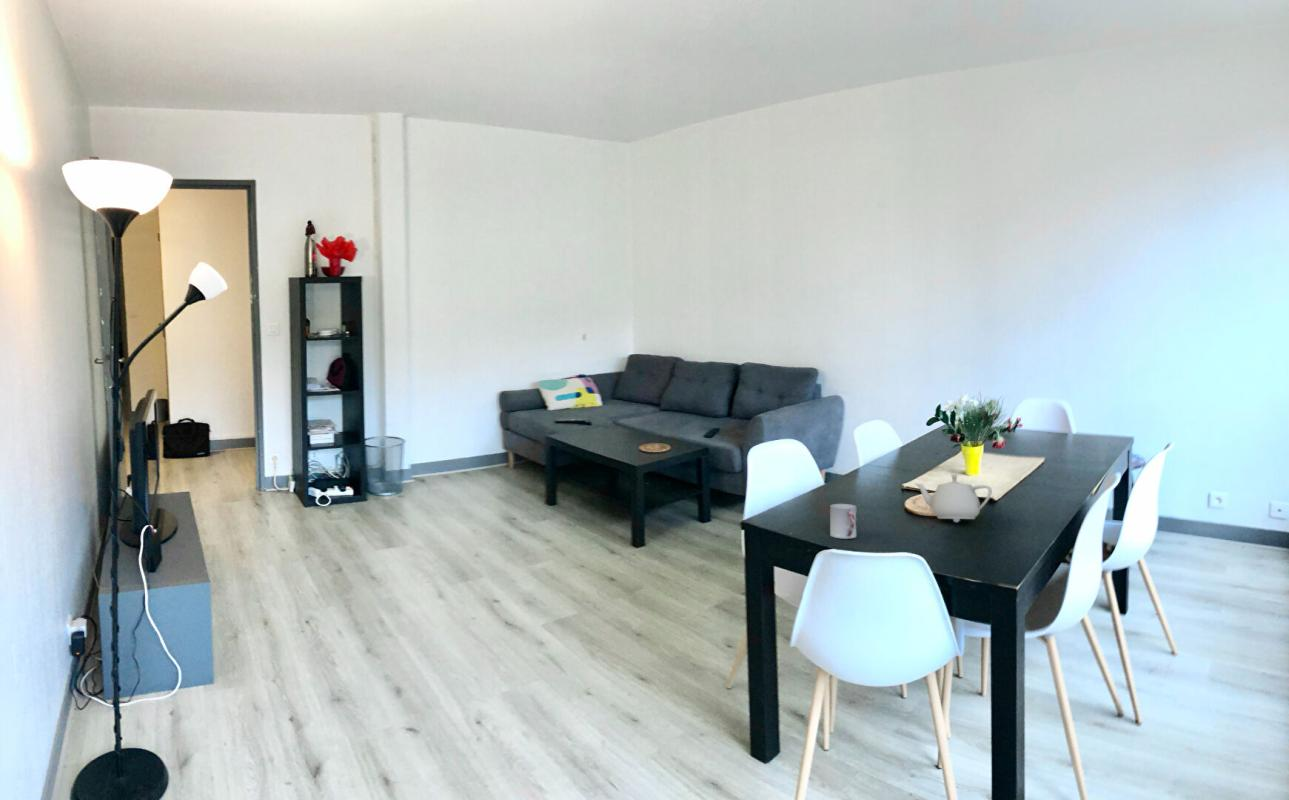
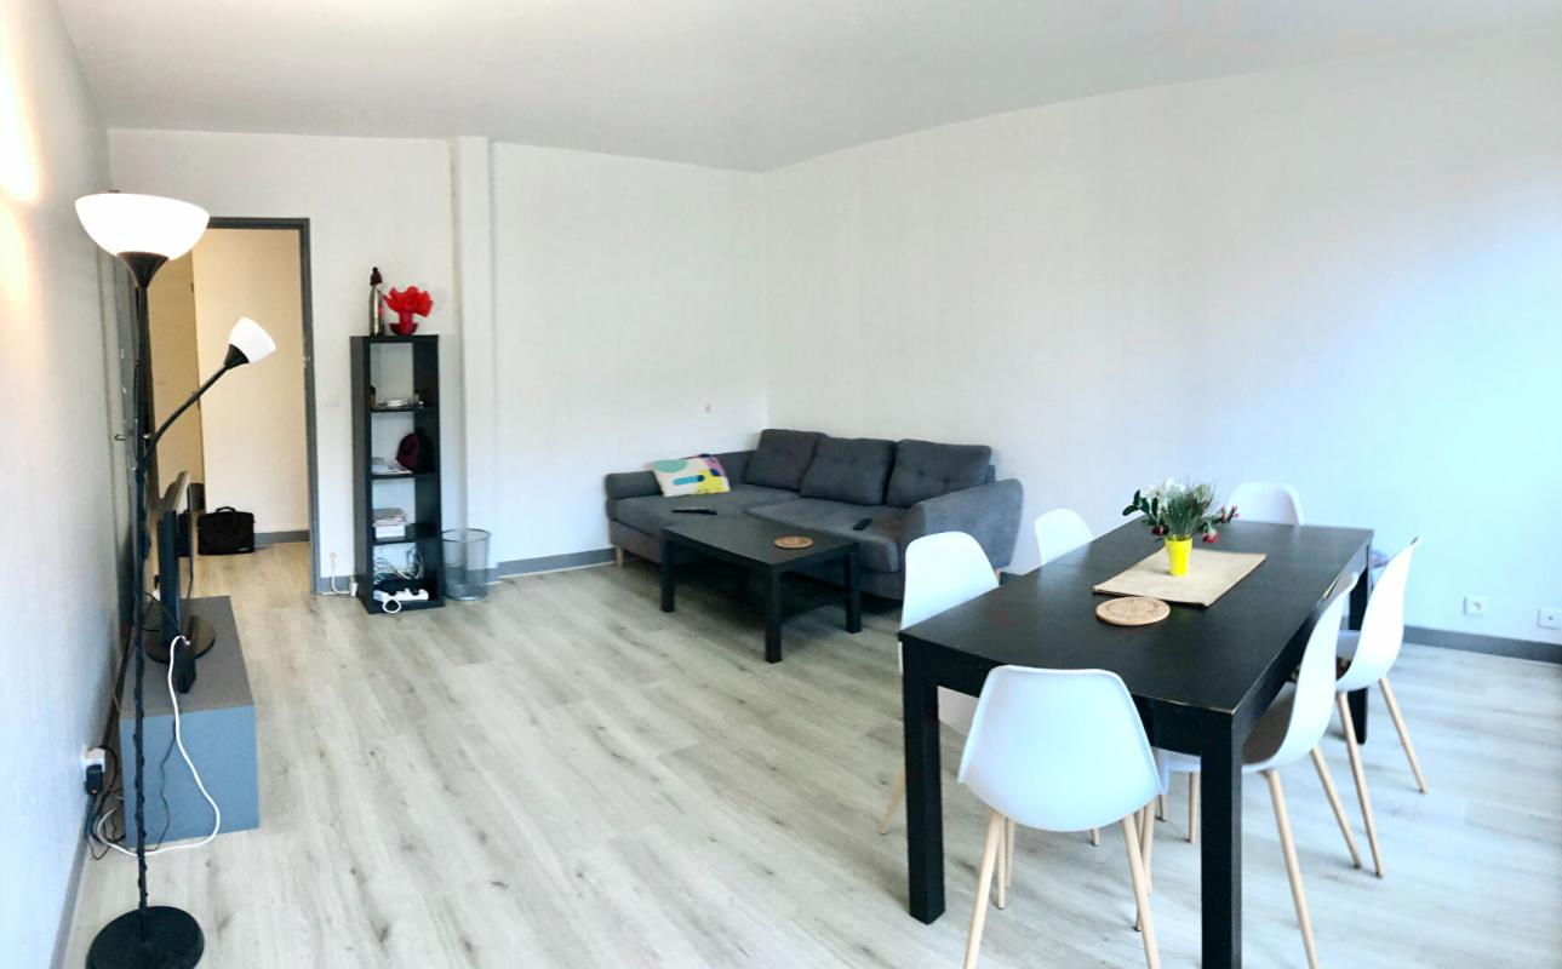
- cup [829,503,857,540]
- teapot [915,473,993,523]
